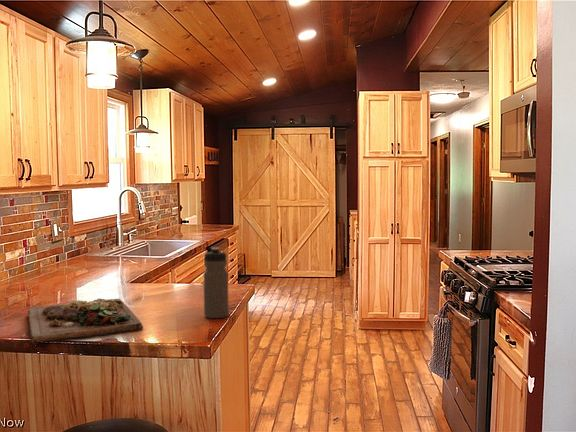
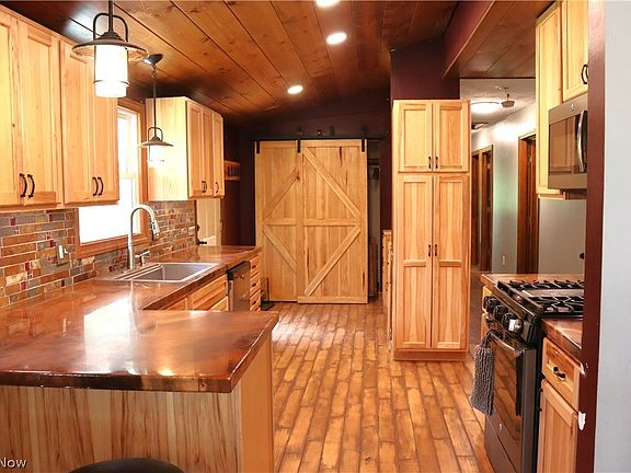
- cutting board [27,297,144,345]
- water bottle [202,246,230,319]
